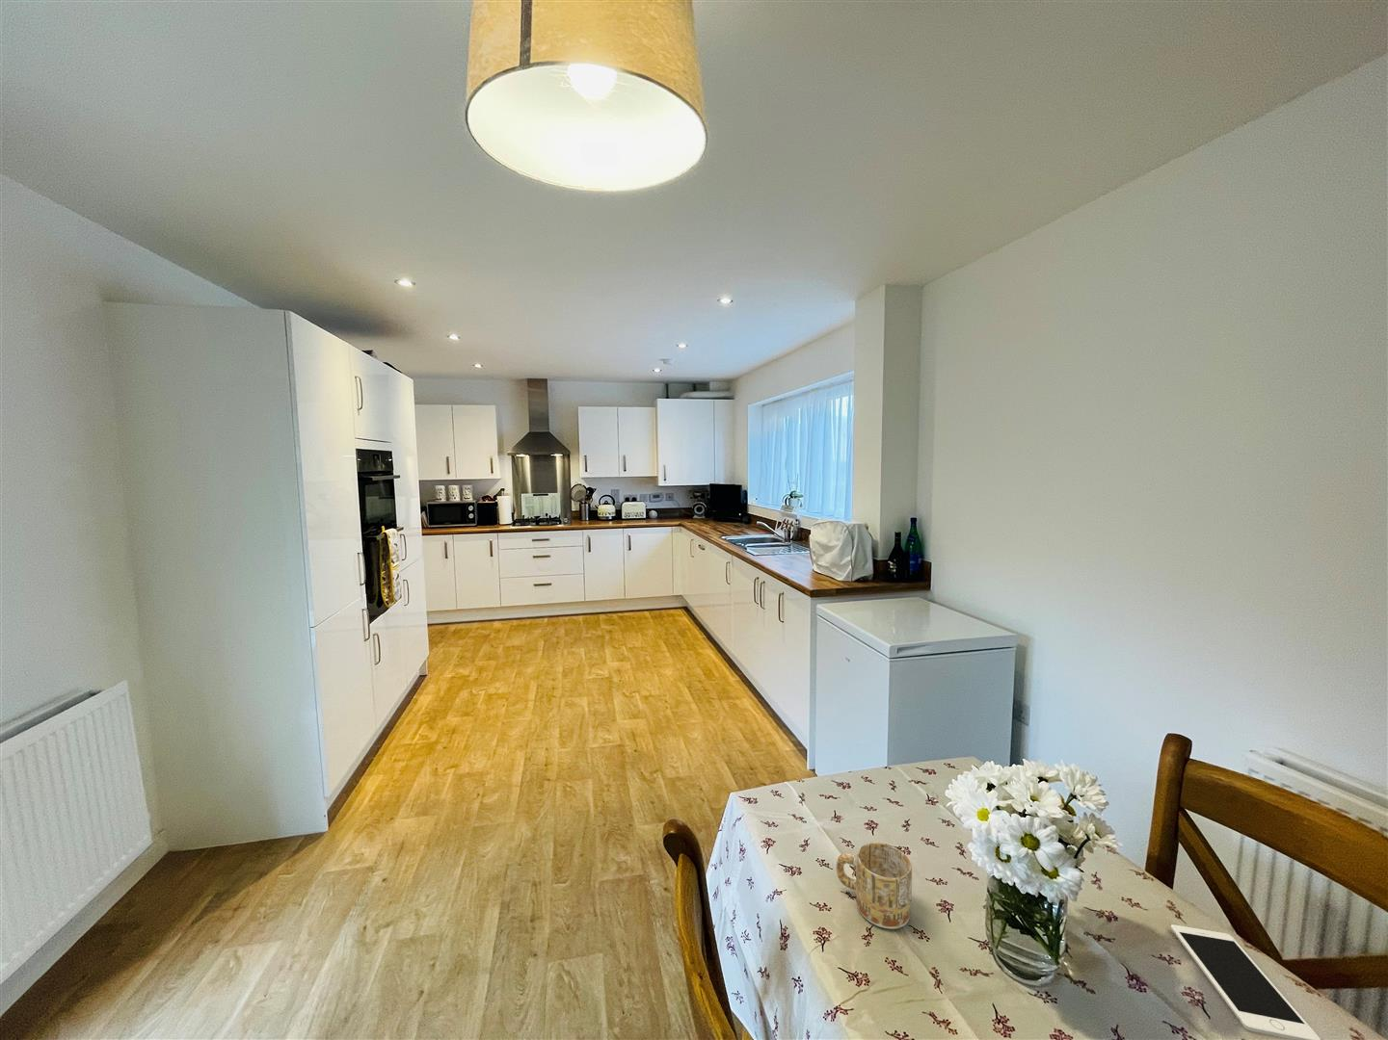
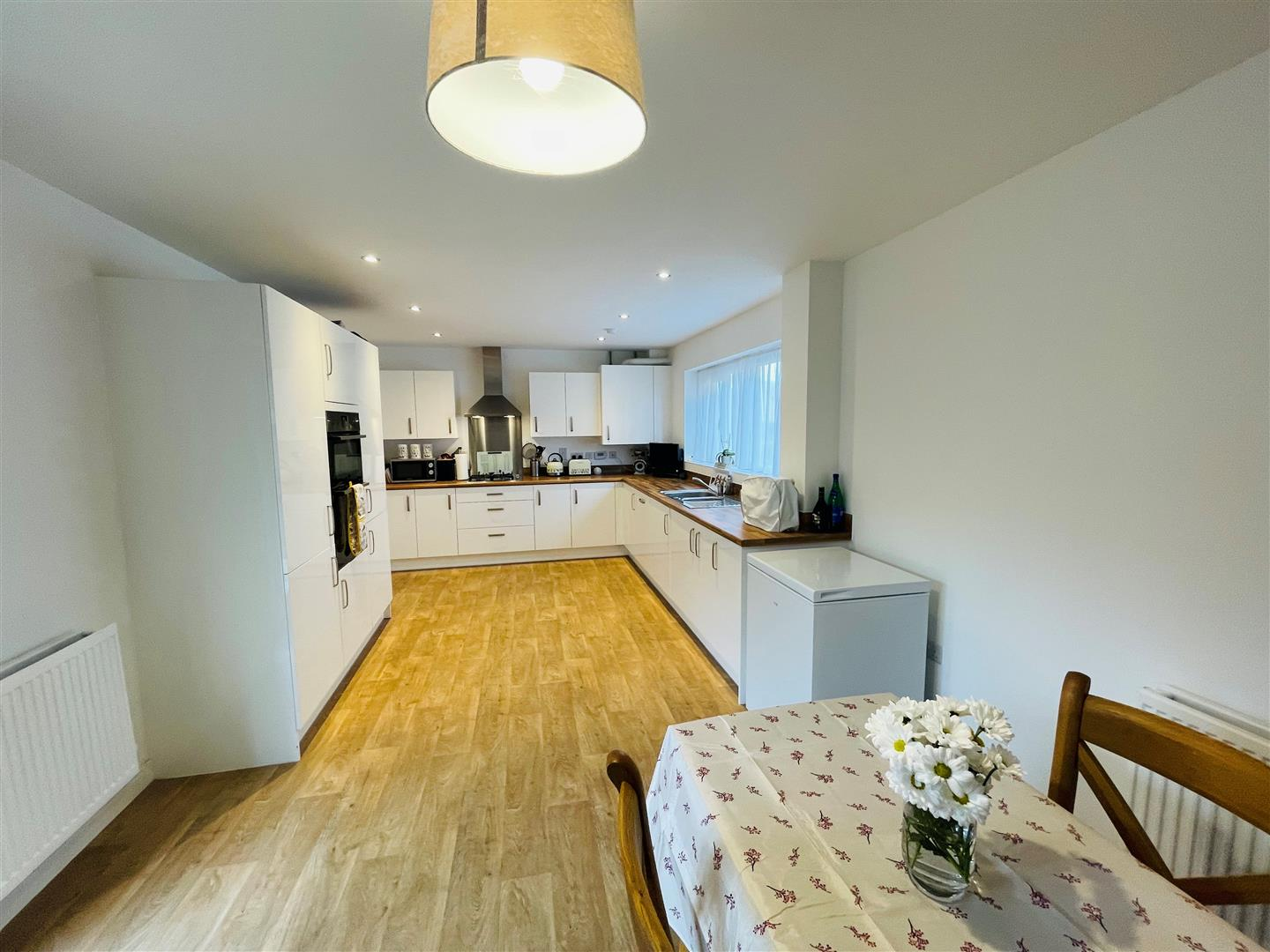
- mug [836,841,913,931]
- cell phone [1171,923,1321,1040]
